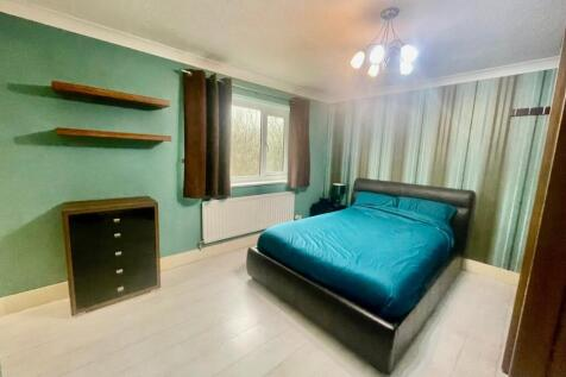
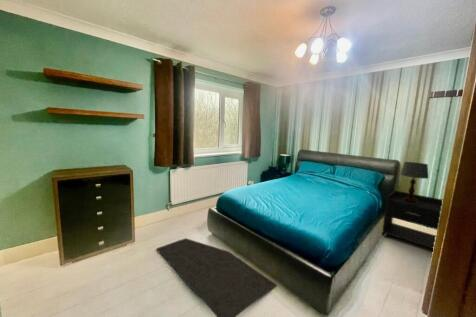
+ nightstand [381,190,443,250]
+ rug [155,237,278,317]
+ table lamp [399,161,429,203]
